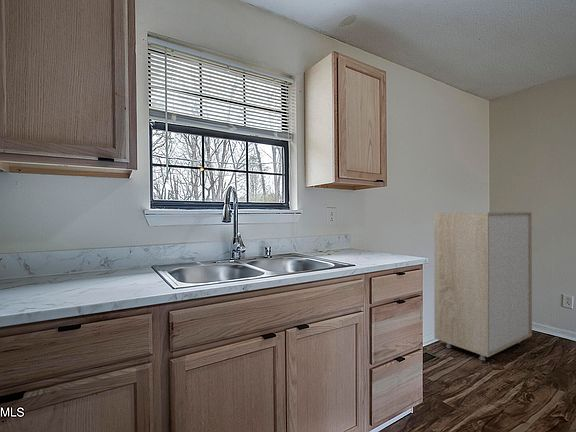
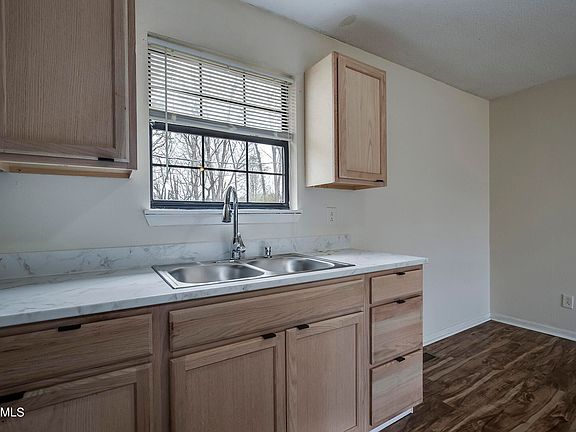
- storage cabinet [433,211,533,361]
